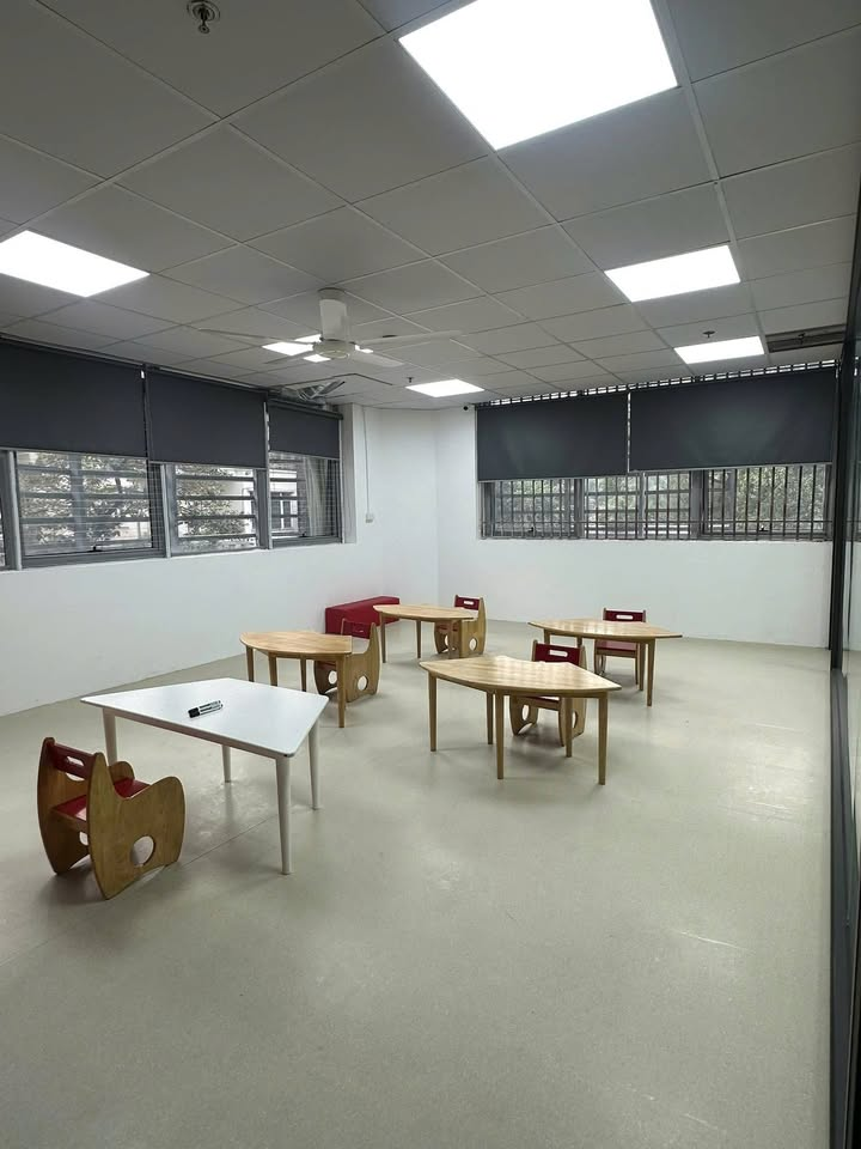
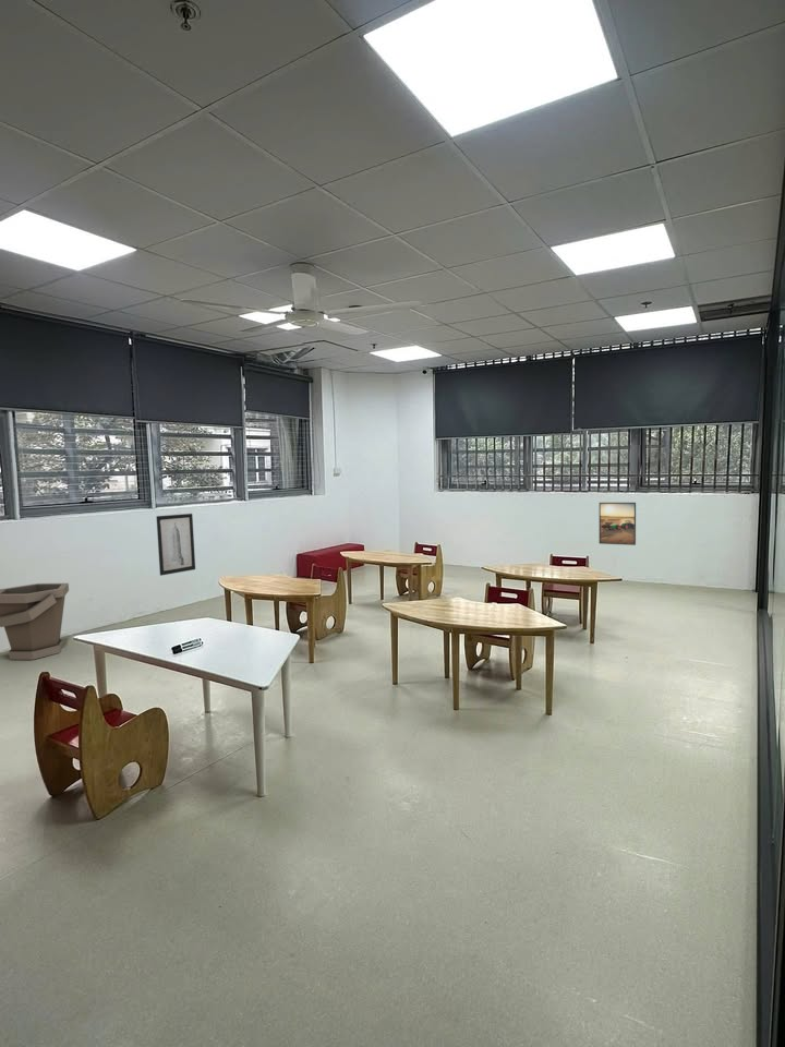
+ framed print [599,502,637,546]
+ bucket [0,582,70,661]
+ wall art [155,513,196,577]
